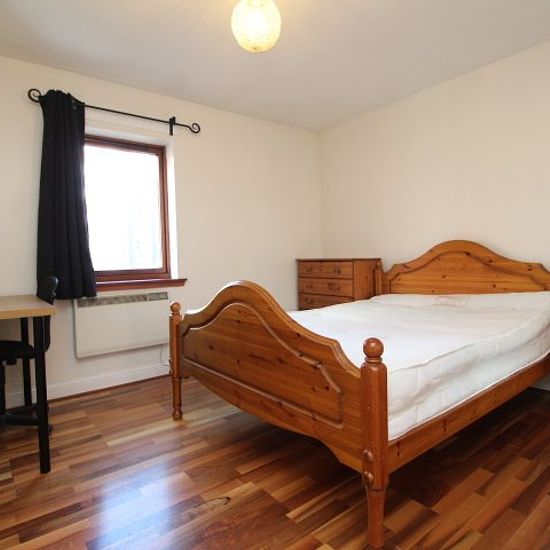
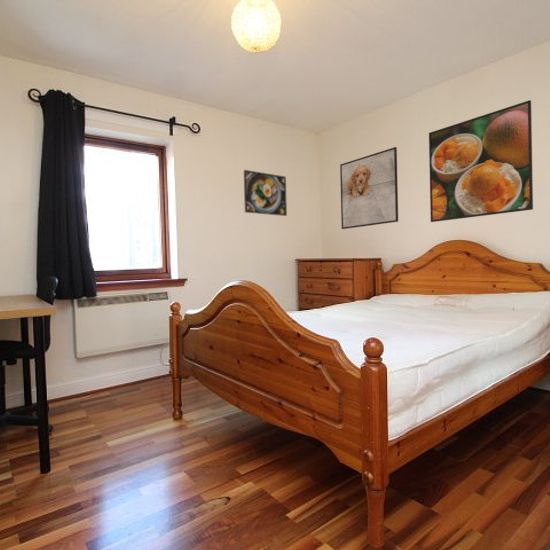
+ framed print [428,99,534,223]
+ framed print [339,146,399,230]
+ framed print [243,169,288,217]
